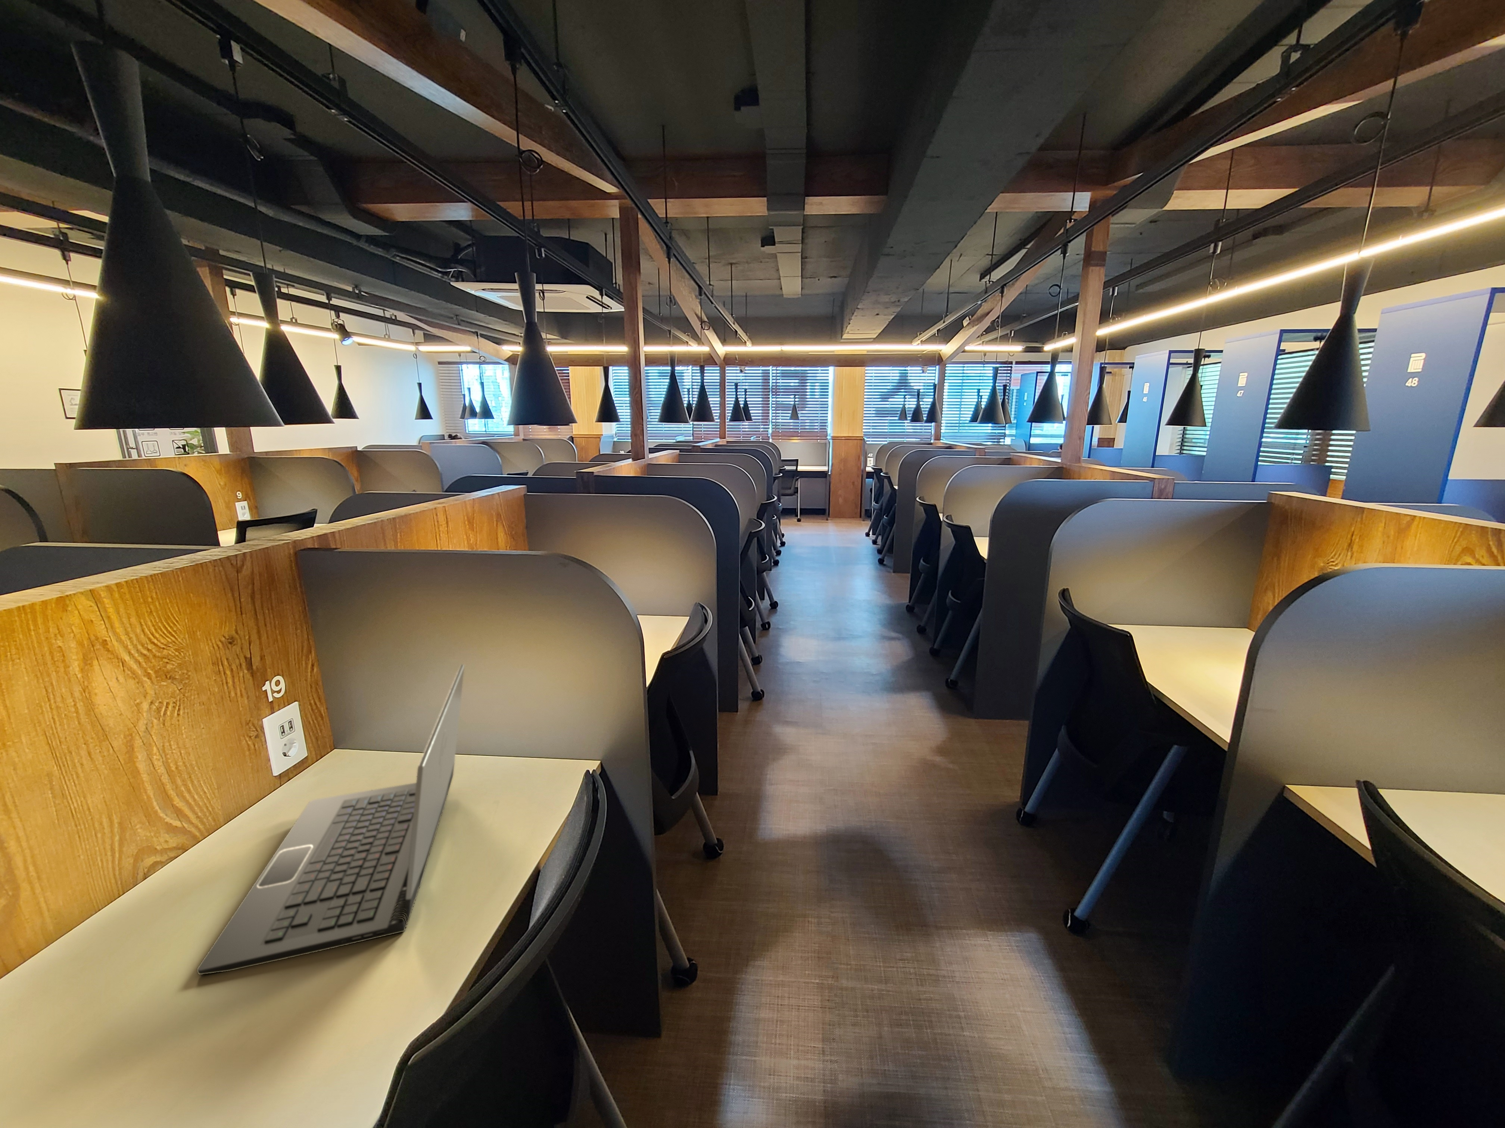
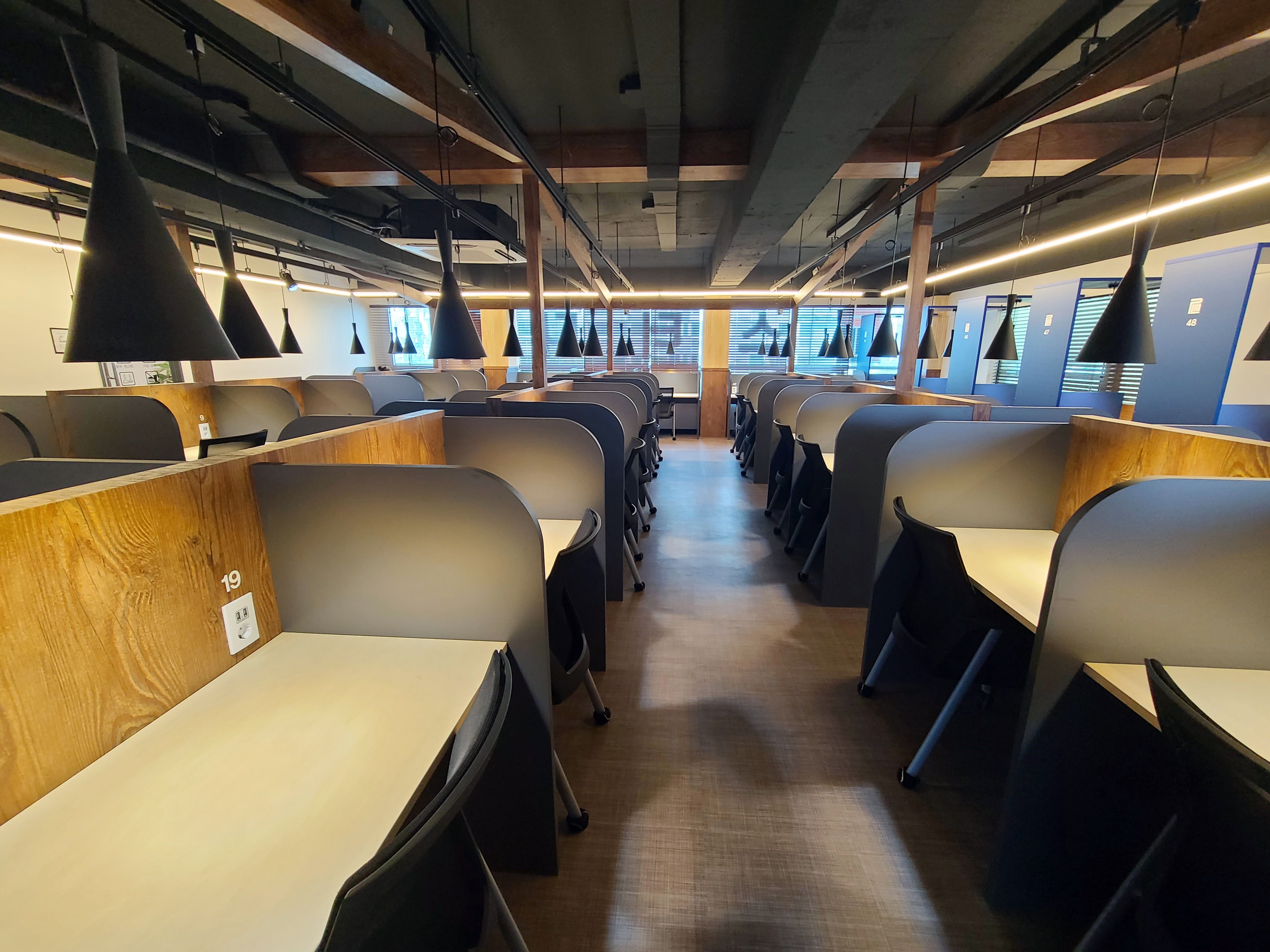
- laptop computer [197,665,465,975]
